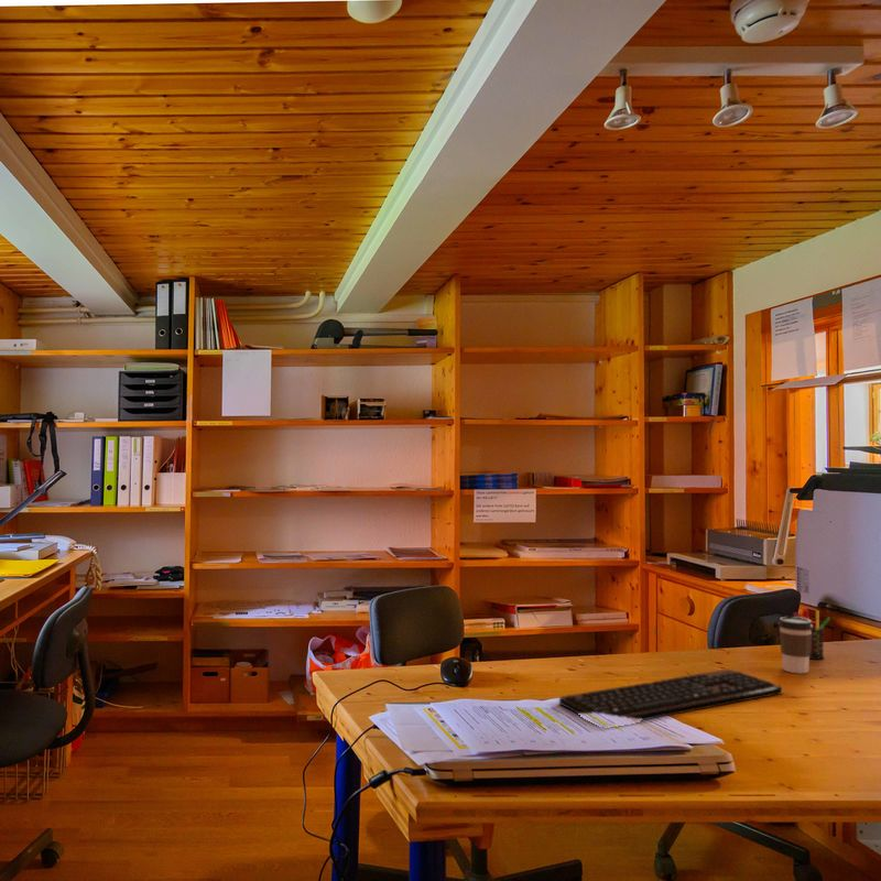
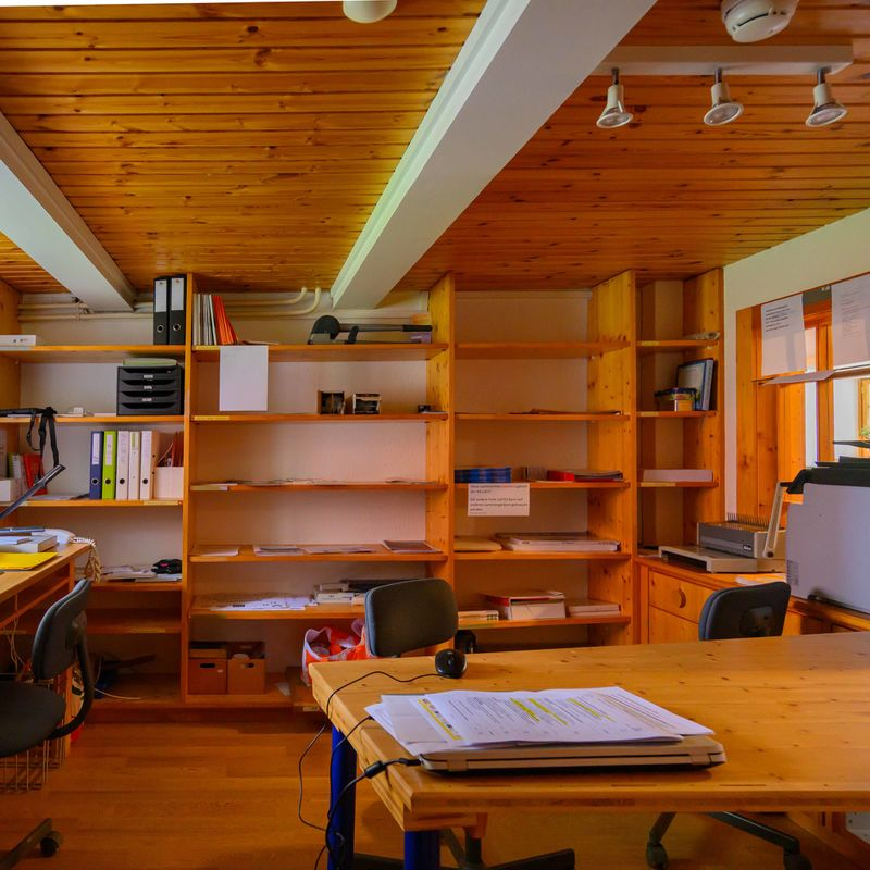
- keyboard [558,668,783,721]
- pen holder [792,608,831,661]
- coffee cup [777,616,814,674]
